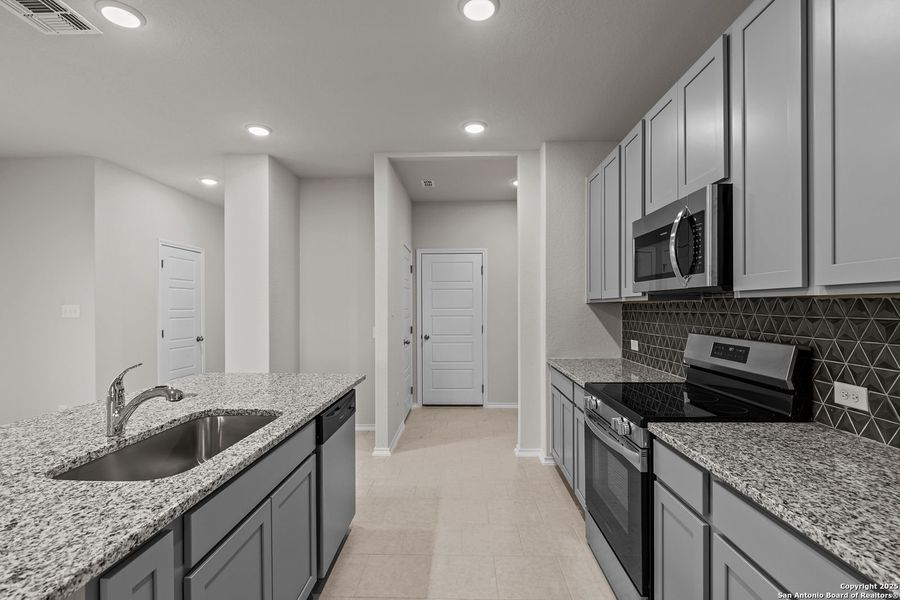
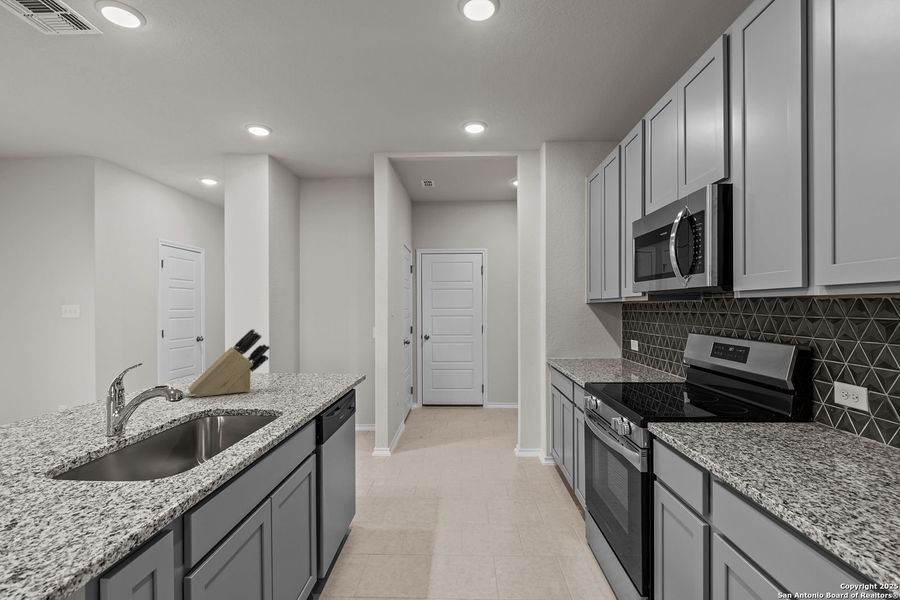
+ knife block [187,328,271,398]
